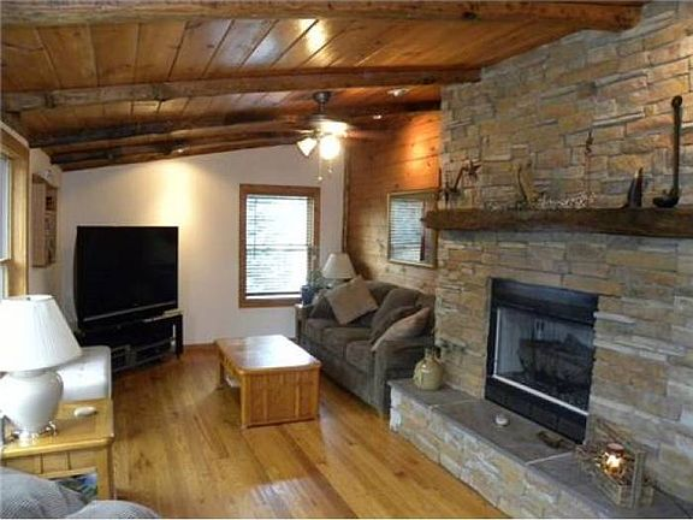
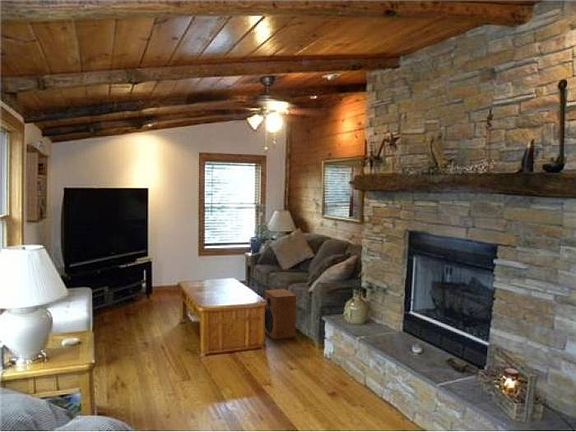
+ speaker [264,288,297,340]
